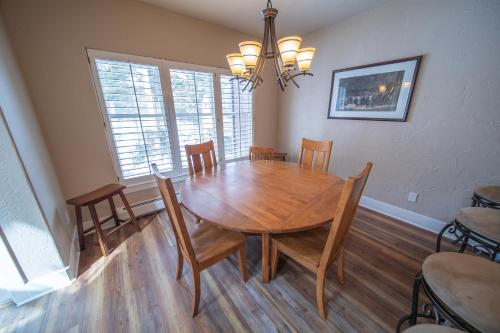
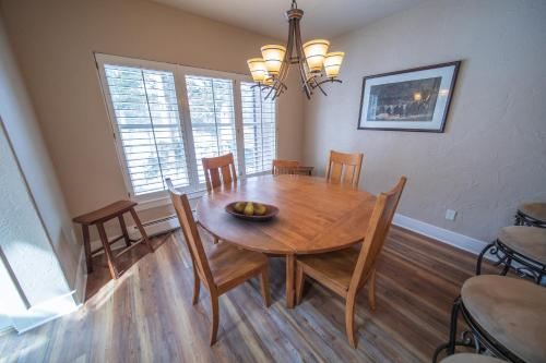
+ fruit bowl [224,199,281,222]
